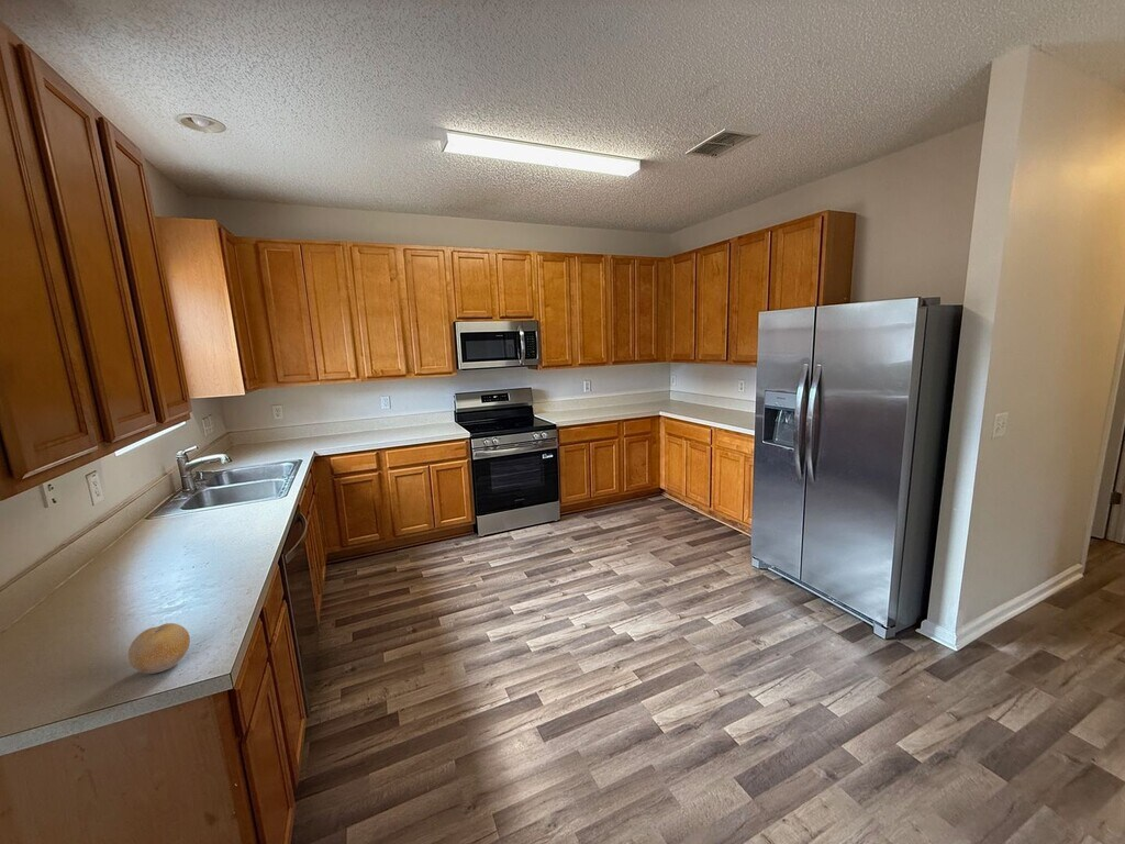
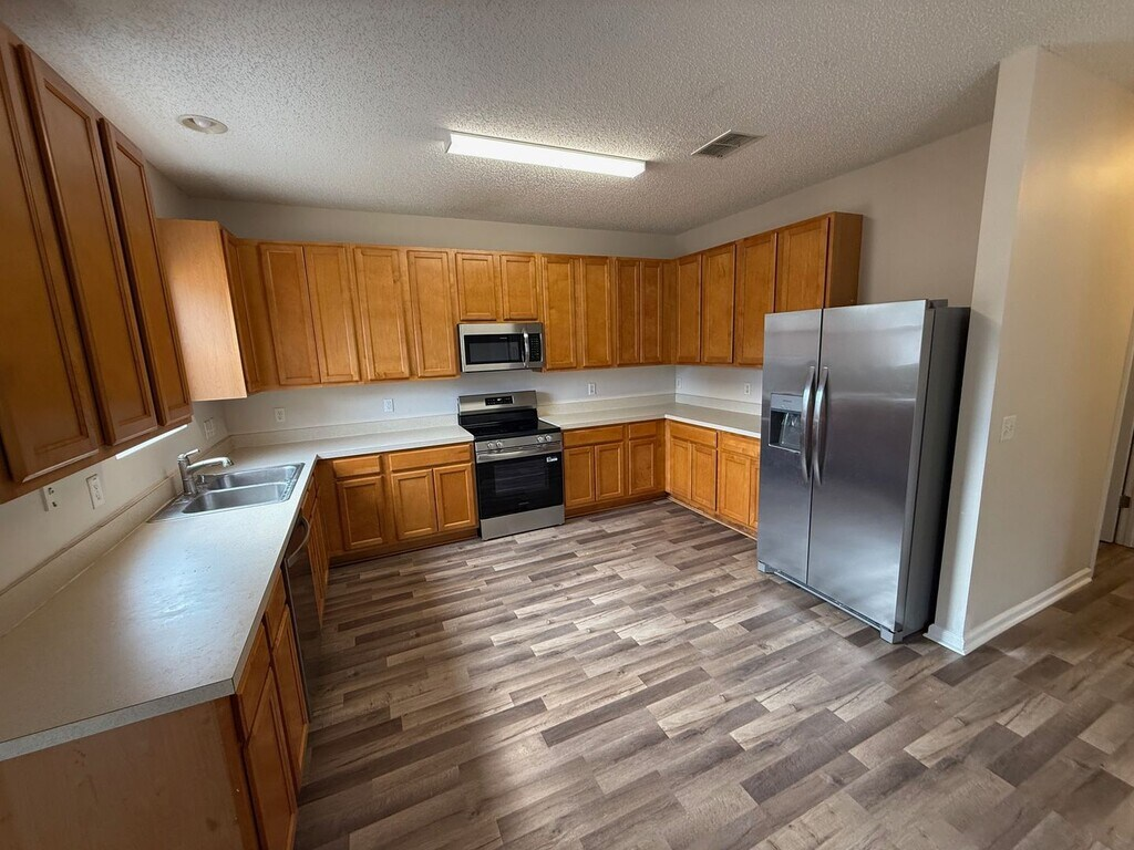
- fruit [127,622,191,675]
